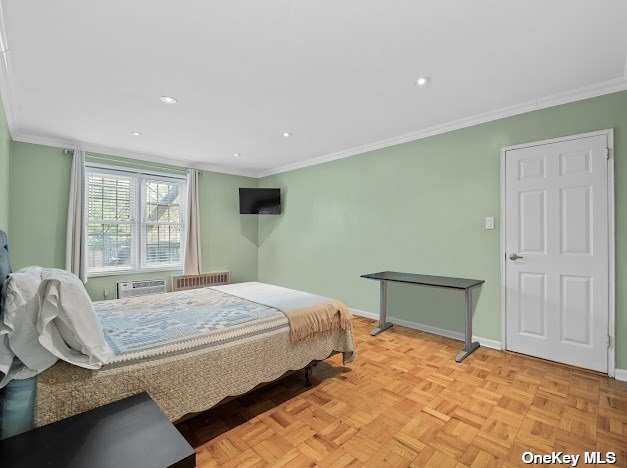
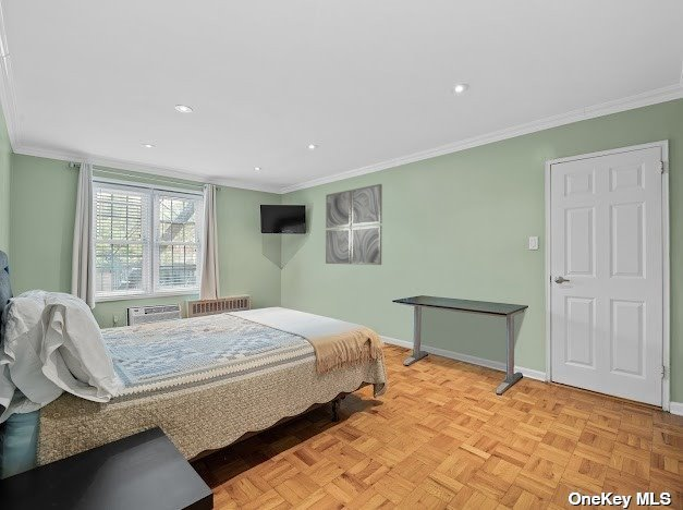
+ wall art [325,183,383,266]
